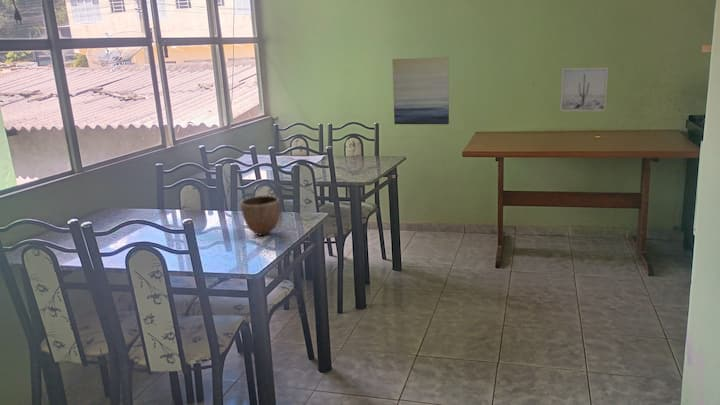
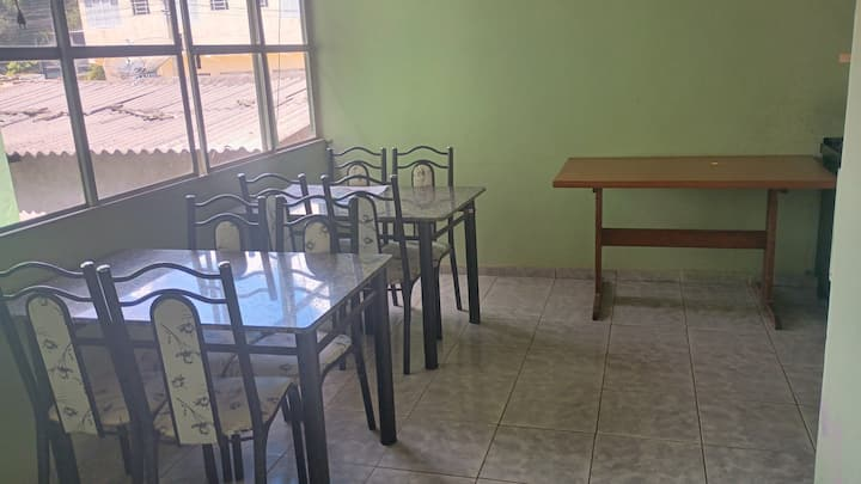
- decorative bowl [239,194,281,237]
- wall art [391,56,450,125]
- wall art [559,67,609,112]
